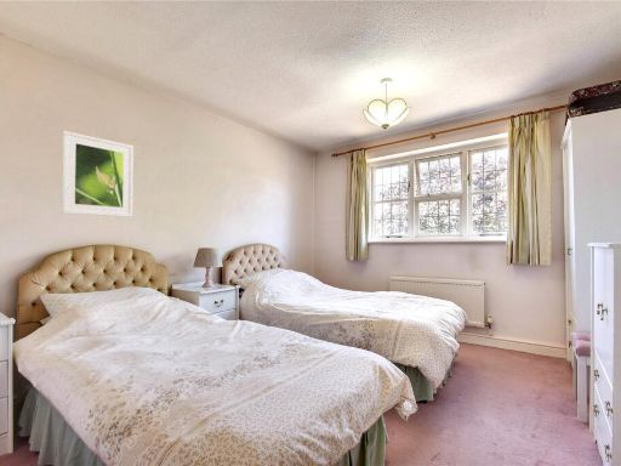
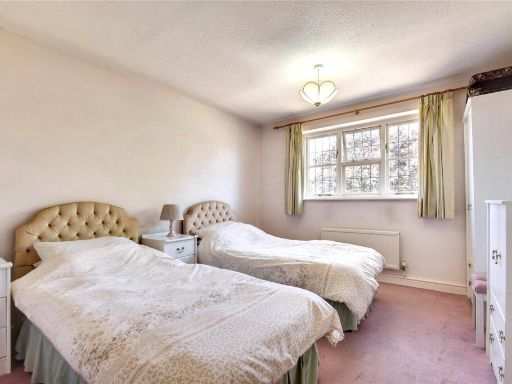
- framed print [61,130,135,218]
